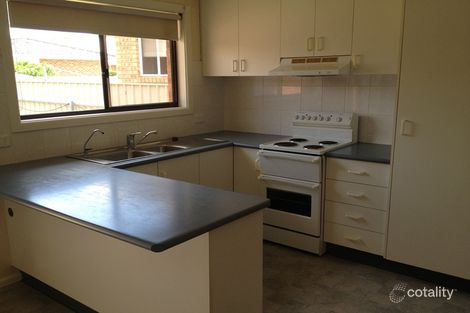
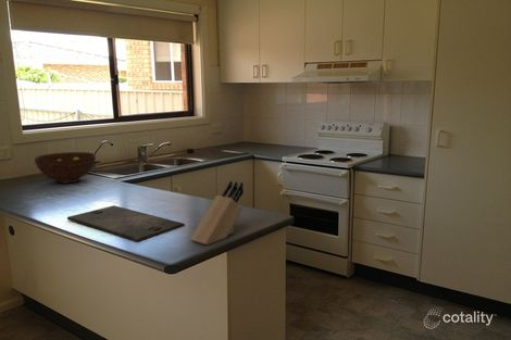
+ fruit bowl [34,151,97,185]
+ knife block [189,180,245,245]
+ cutting board [66,204,186,243]
